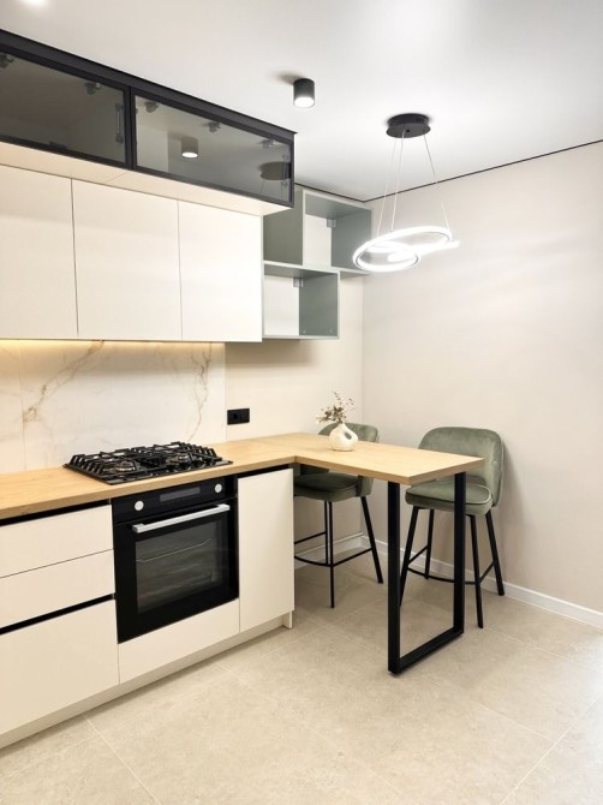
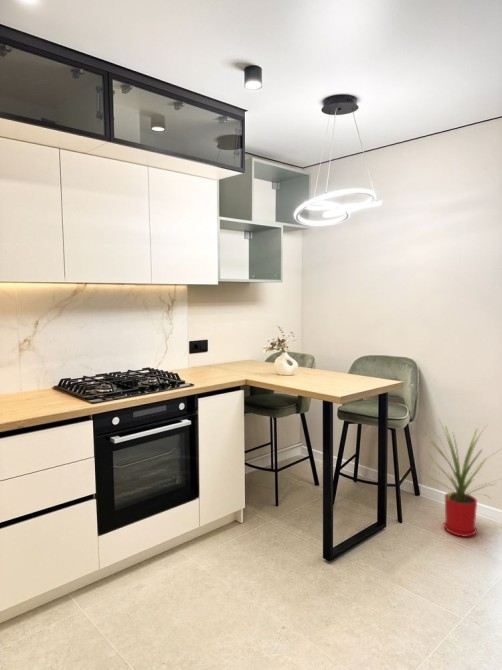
+ house plant [416,417,502,538]
